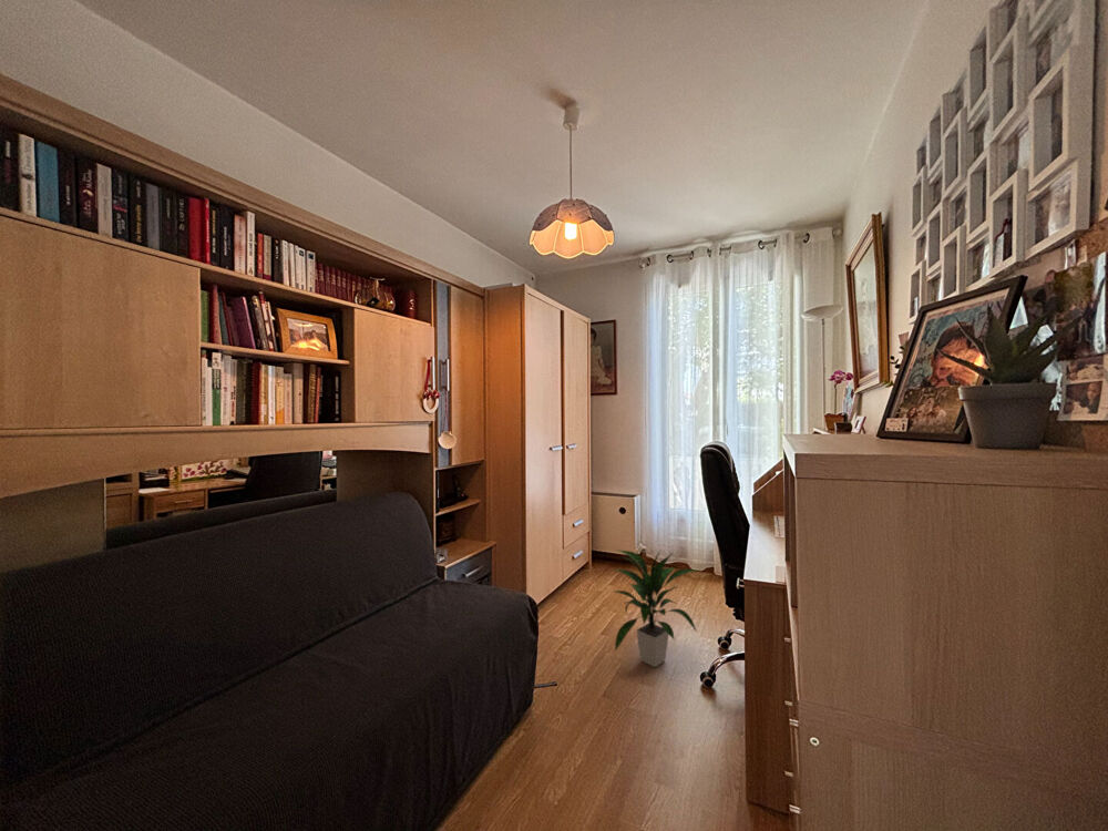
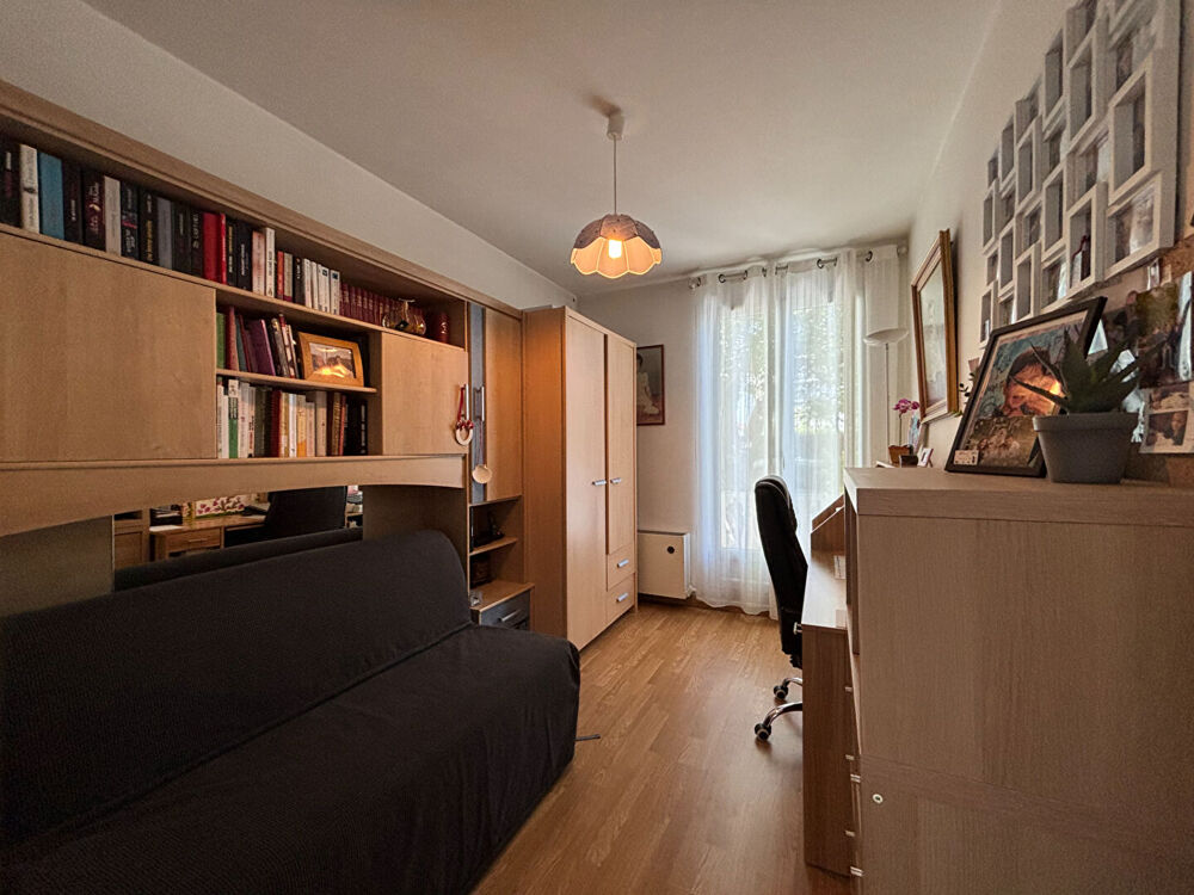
- indoor plant [612,548,700,668]
